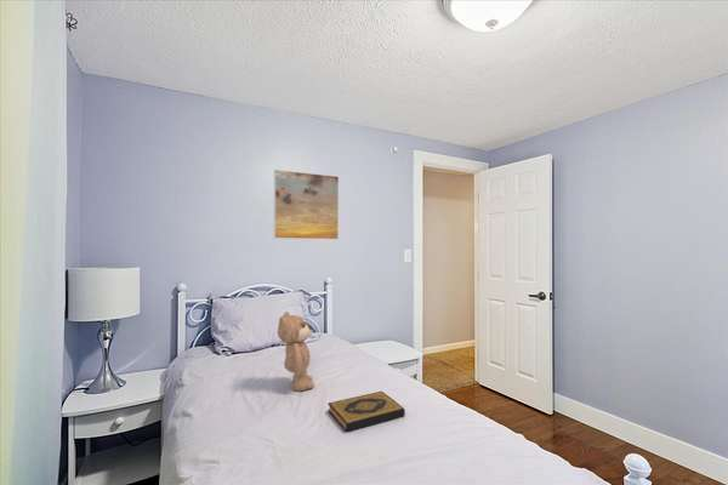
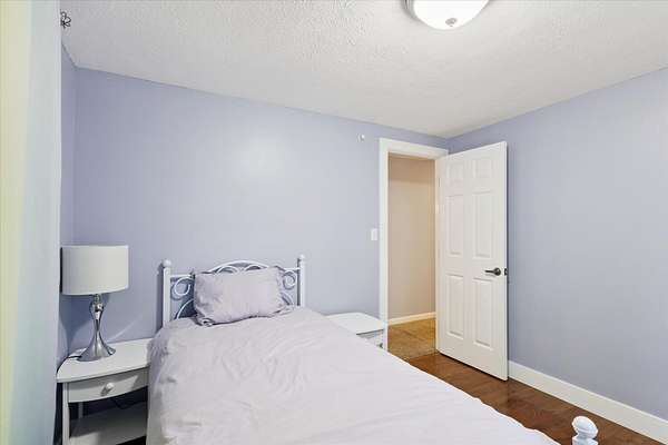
- teddy bear [277,310,315,393]
- hardback book [326,390,406,433]
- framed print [273,169,340,240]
